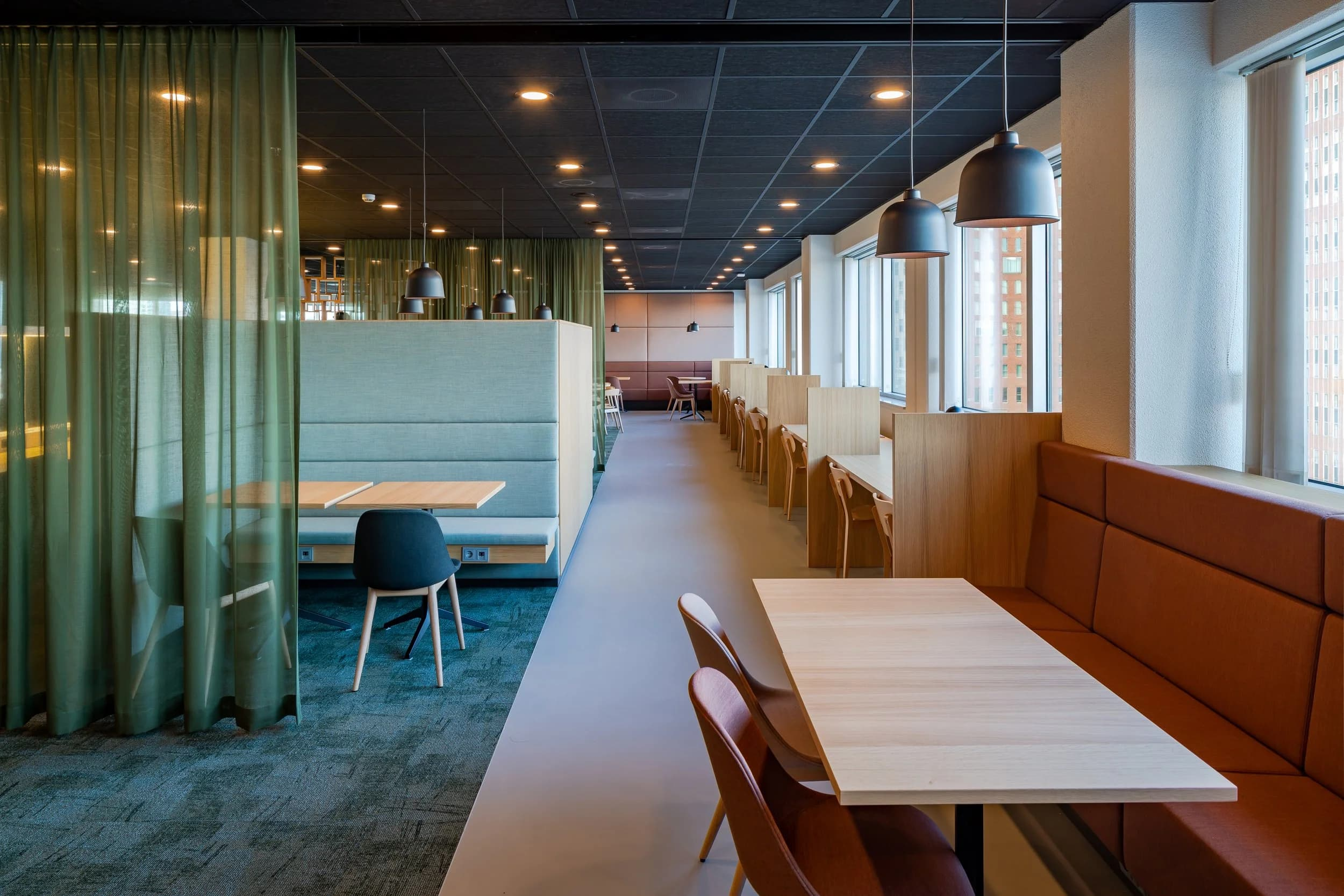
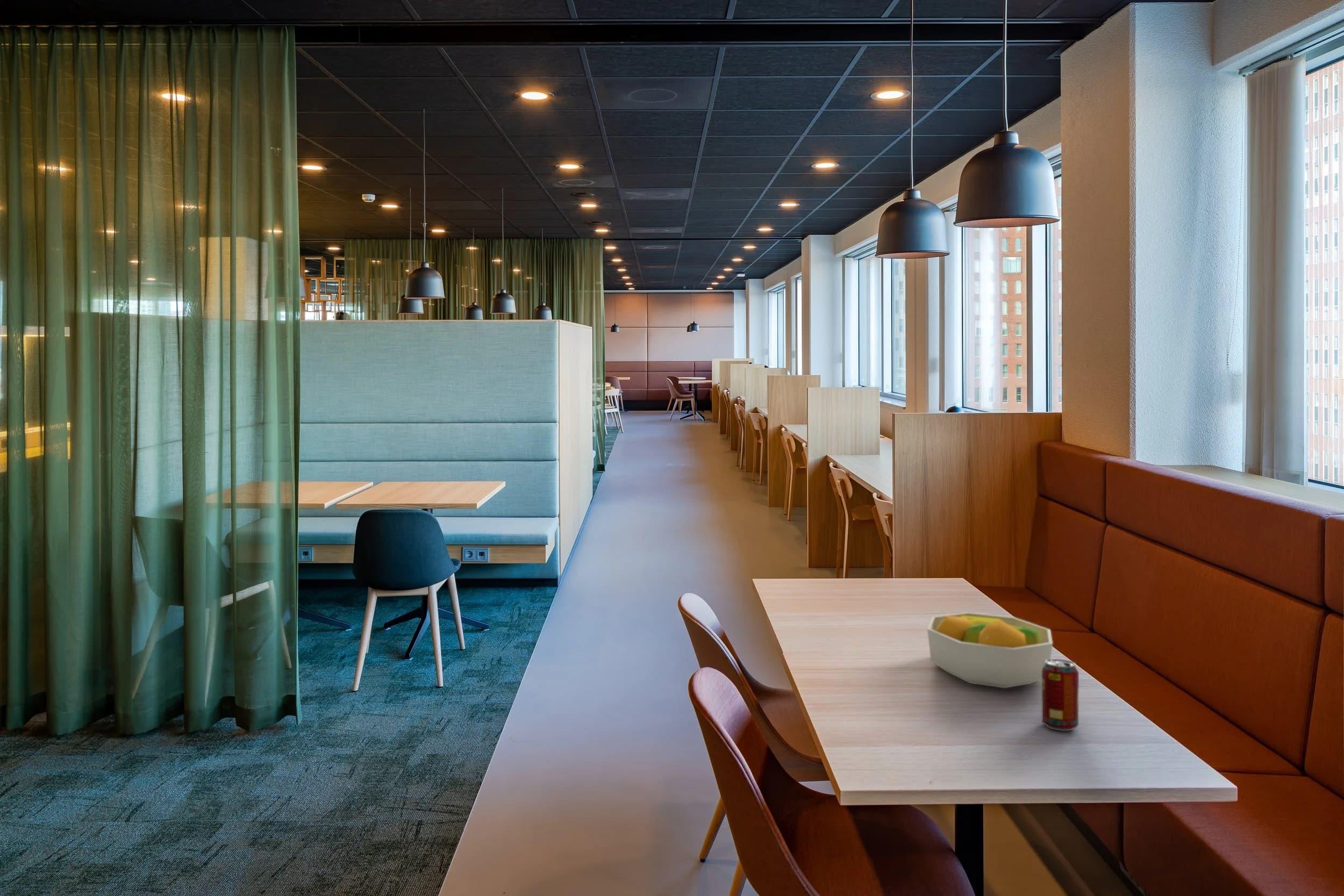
+ fruit bowl [927,612,1053,689]
+ beverage can [1041,658,1080,732]
